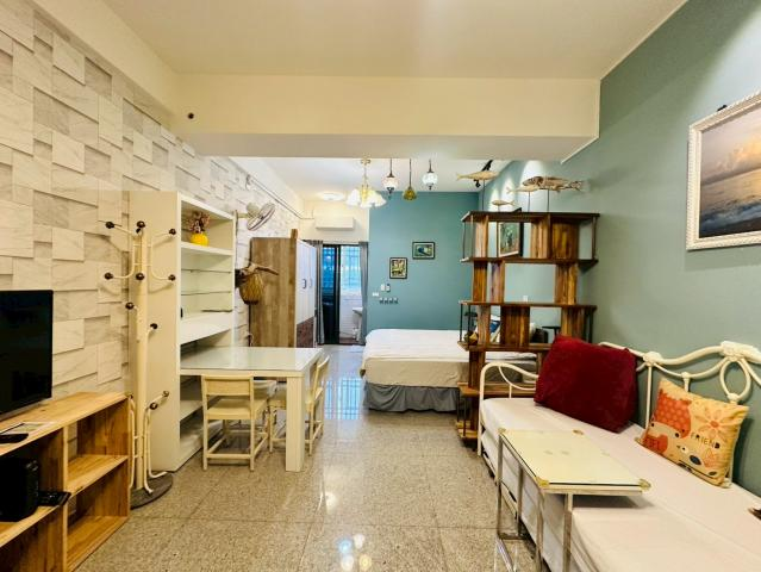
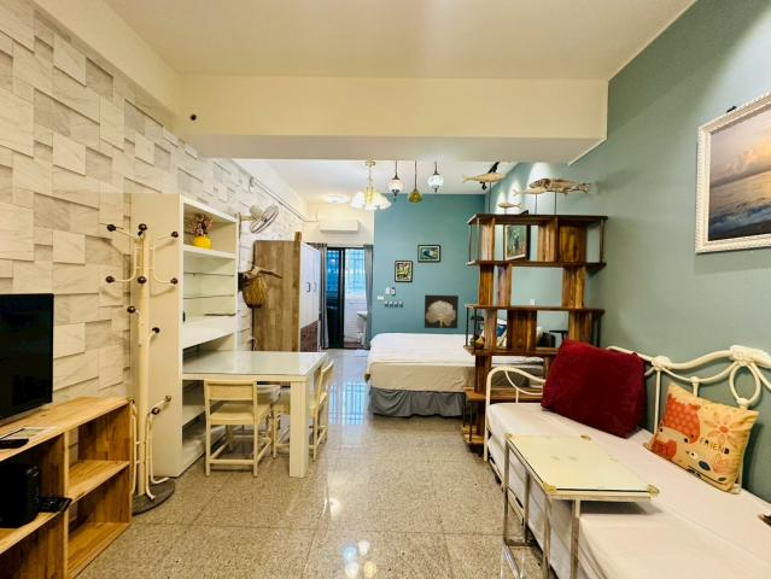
+ wall art [424,294,460,331]
